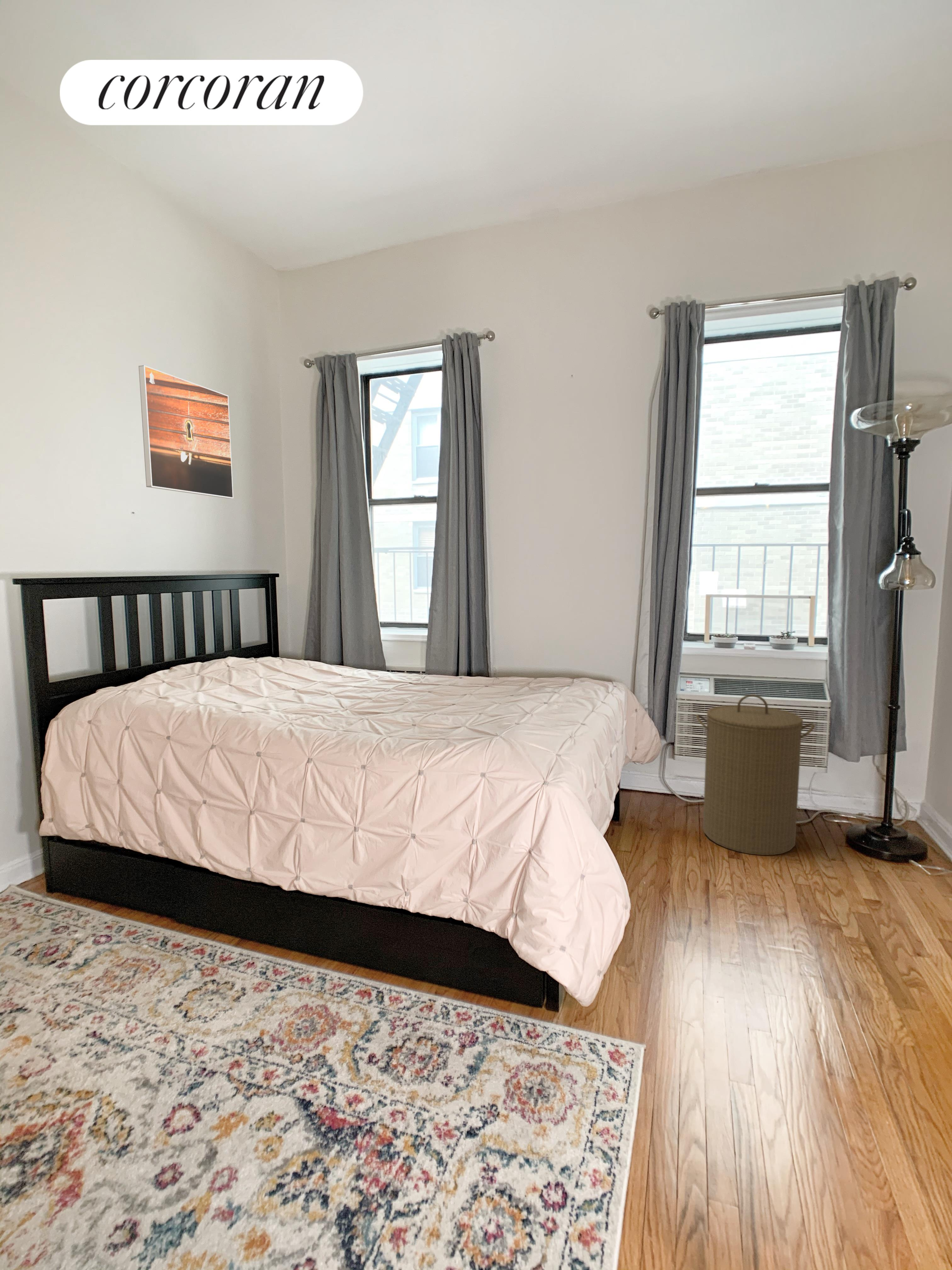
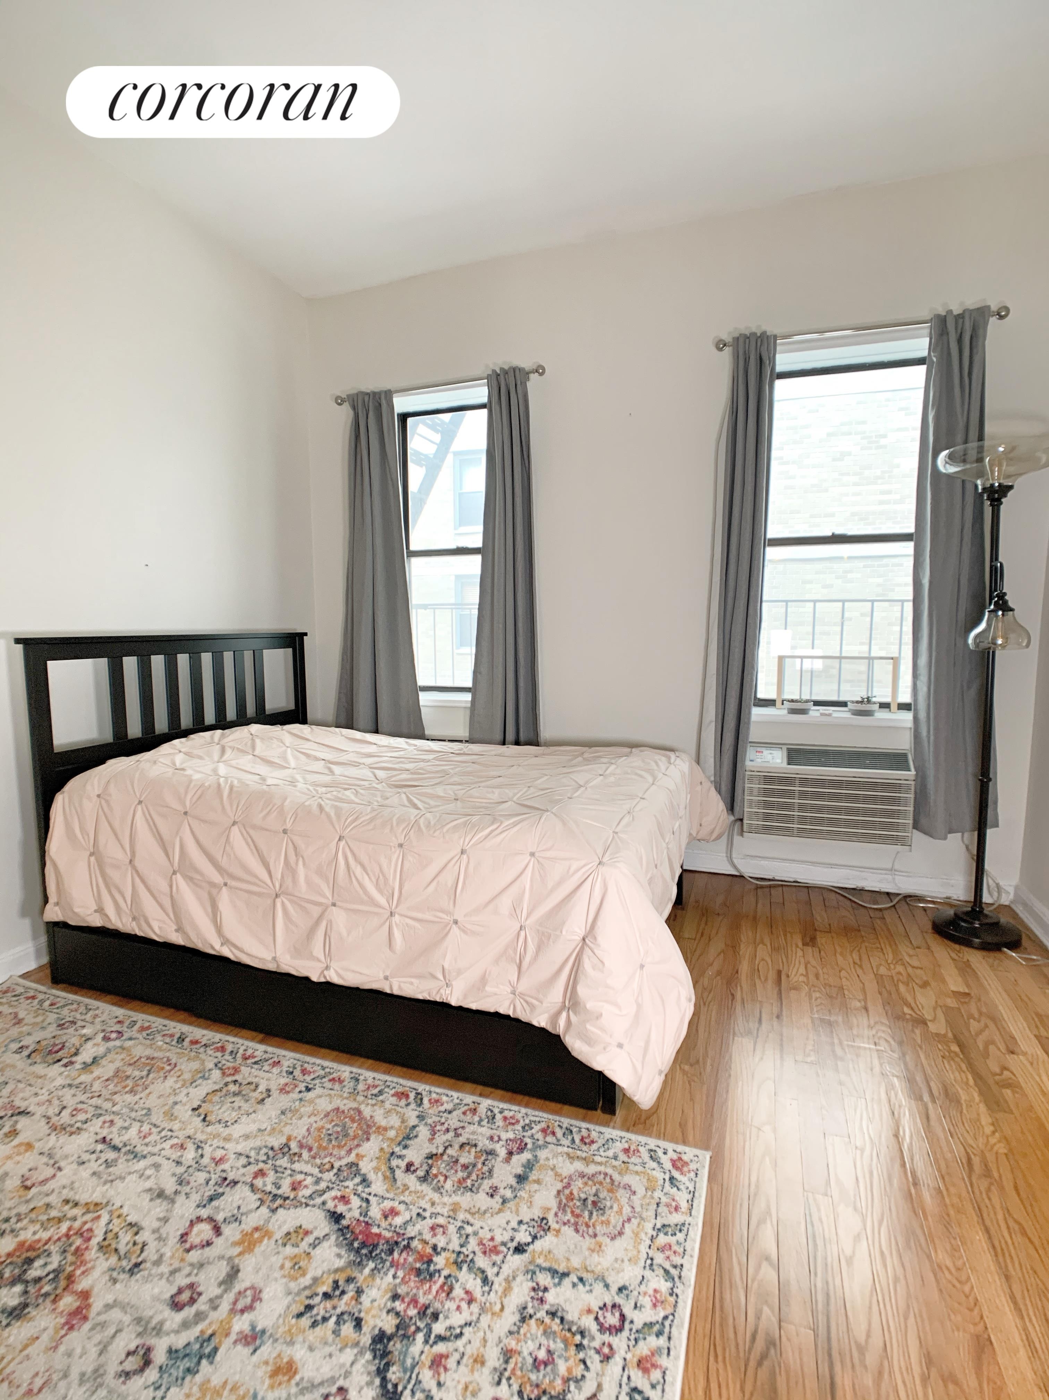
- laundry hamper [696,694,815,855]
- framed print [138,365,234,499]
